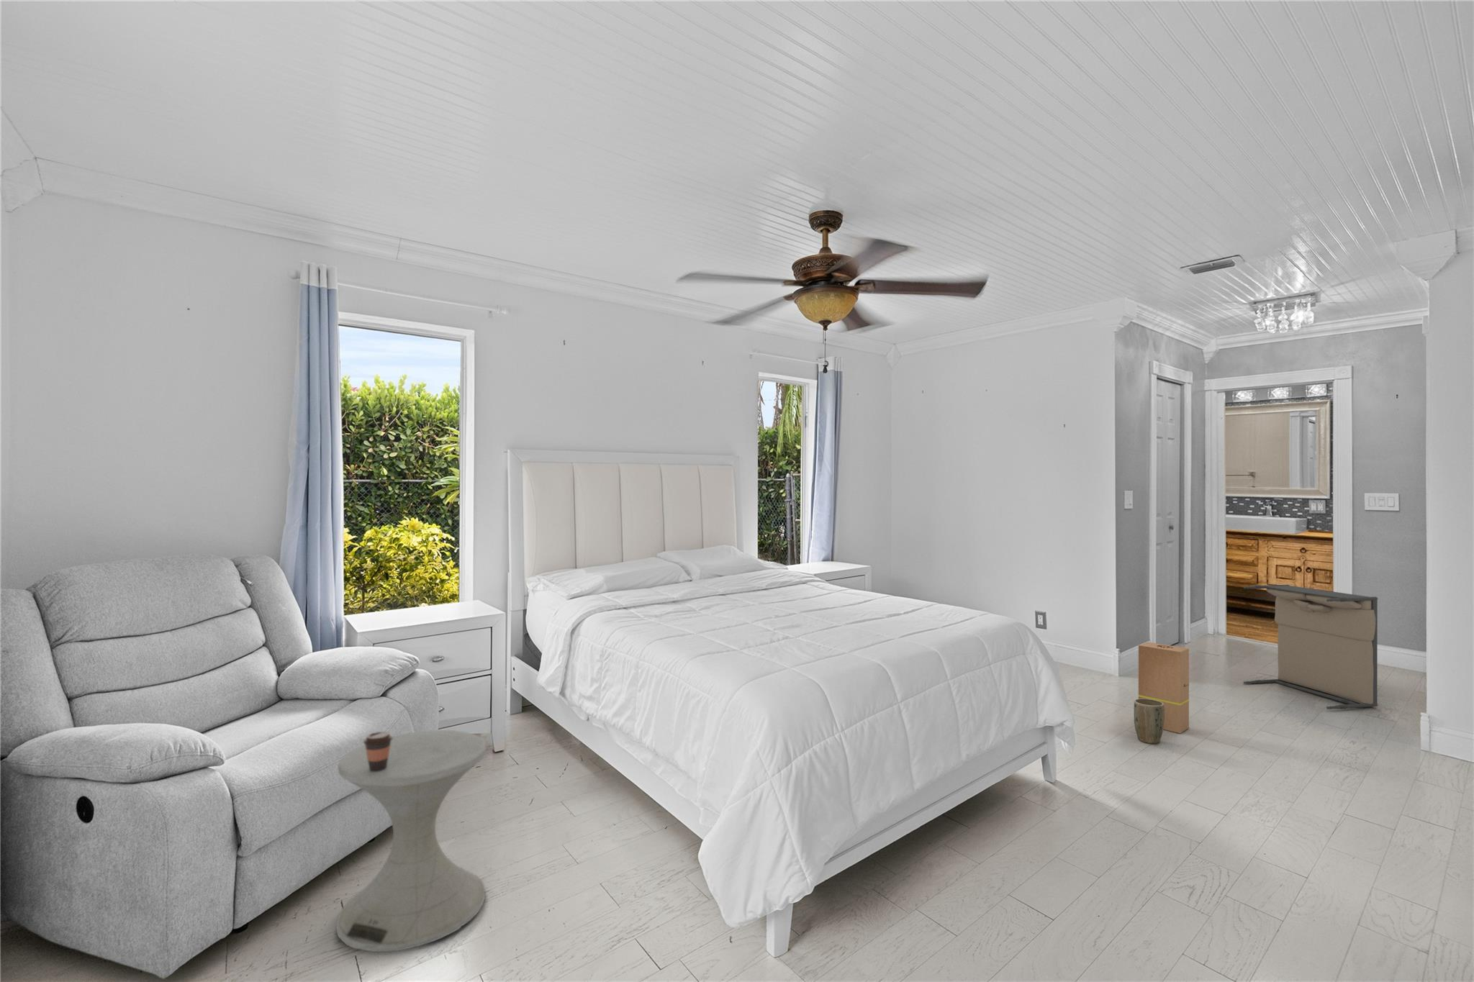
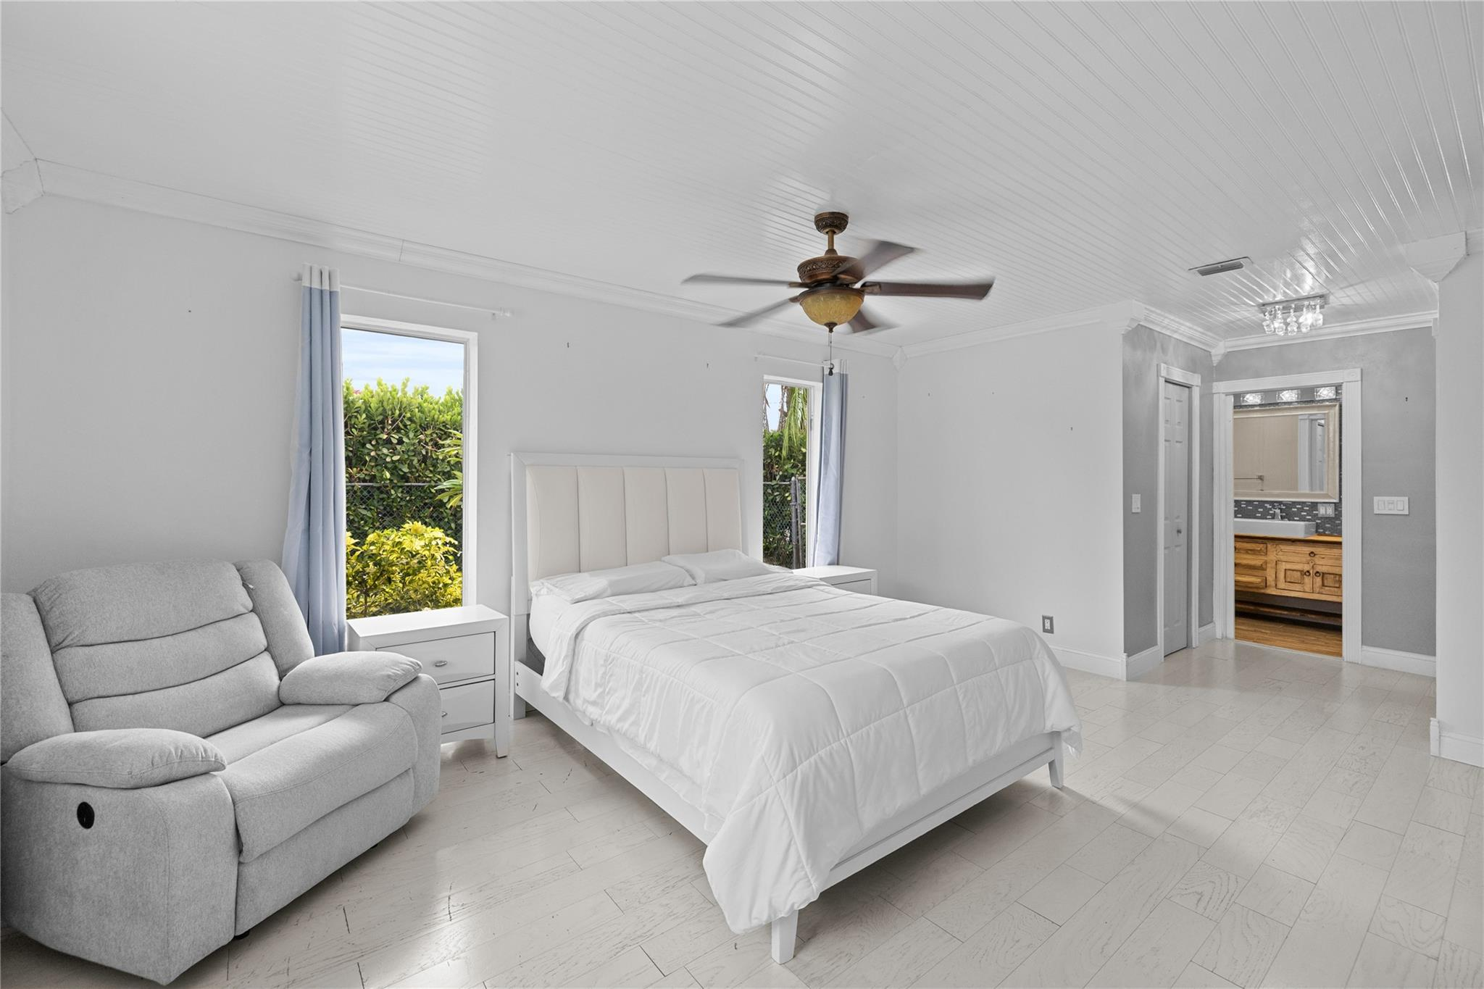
- laundry hamper [1243,584,1379,710]
- side table [335,730,488,952]
- cardboard box [1138,642,1190,734]
- coffee cup [363,731,393,772]
- plant pot [1133,698,1165,744]
